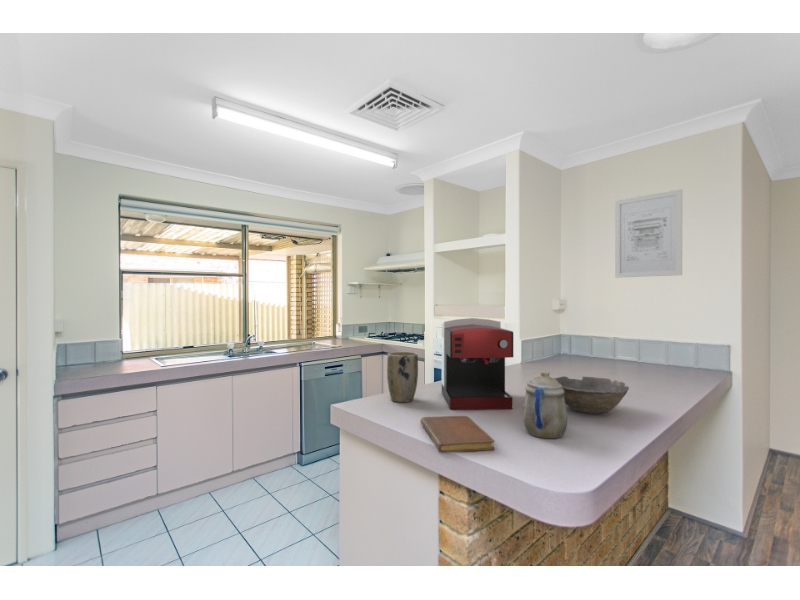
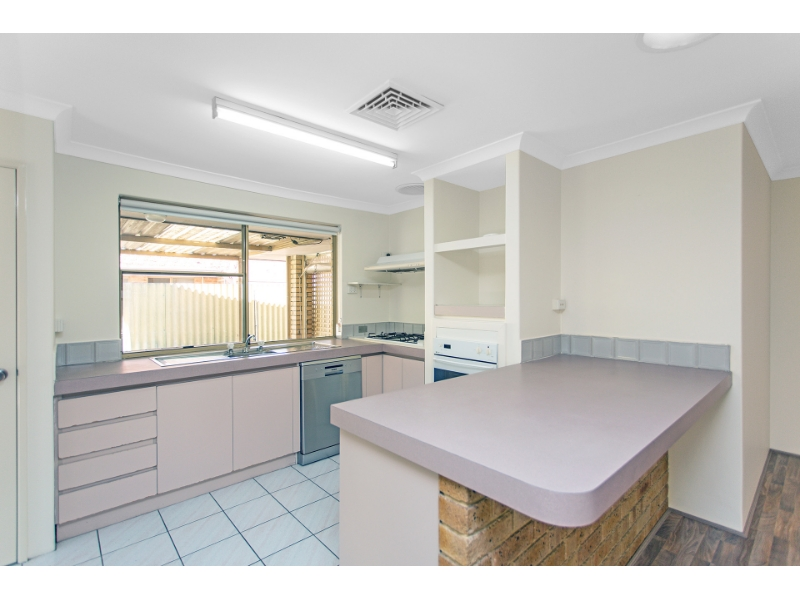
- coffee maker [441,317,514,410]
- bowl [554,375,630,414]
- notebook [420,415,496,454]
- teapot [522,370,568,439]
- wall art [614,188,683,279]
- plant pot [386,351,419,403]
